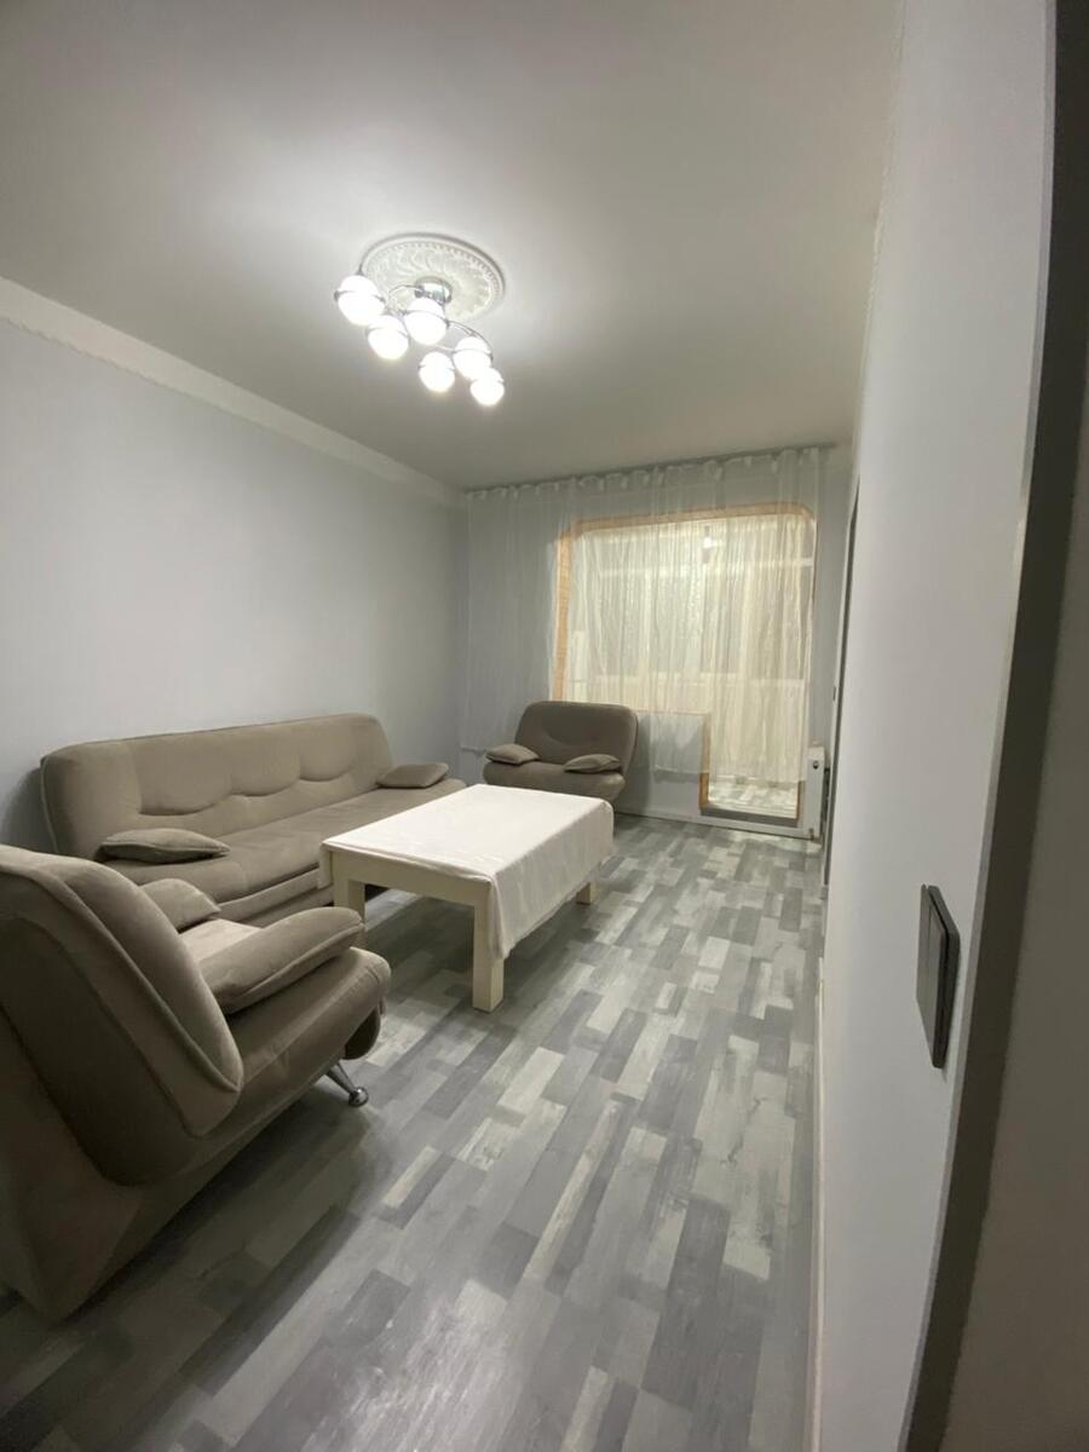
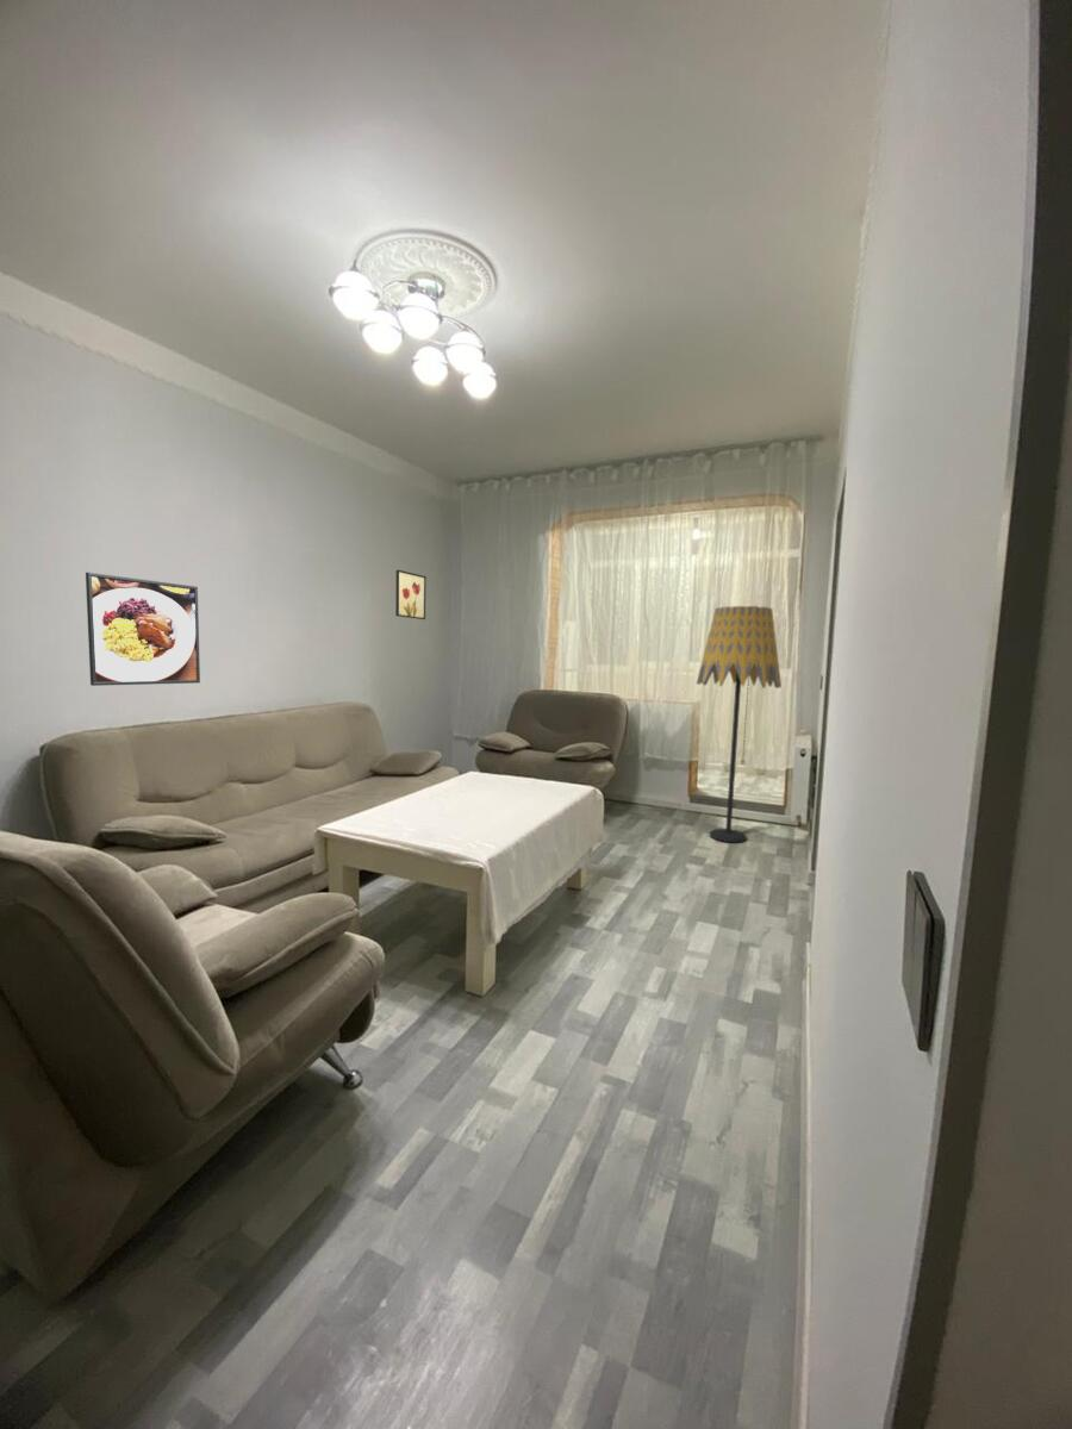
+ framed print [85,572,201,687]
+ floor lamp [696,605,783,844]
+ wall art [394,569,428,620]
